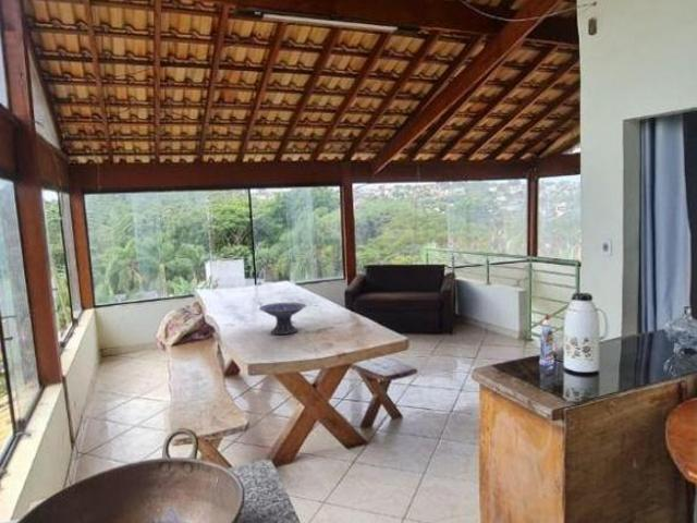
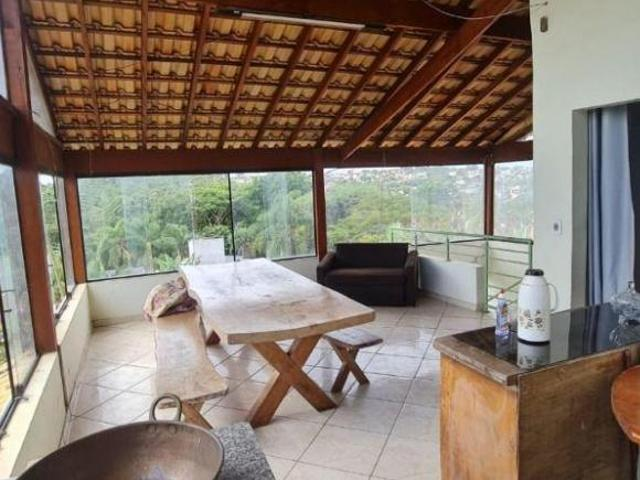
- decorative bowl [258,302,307,336]
